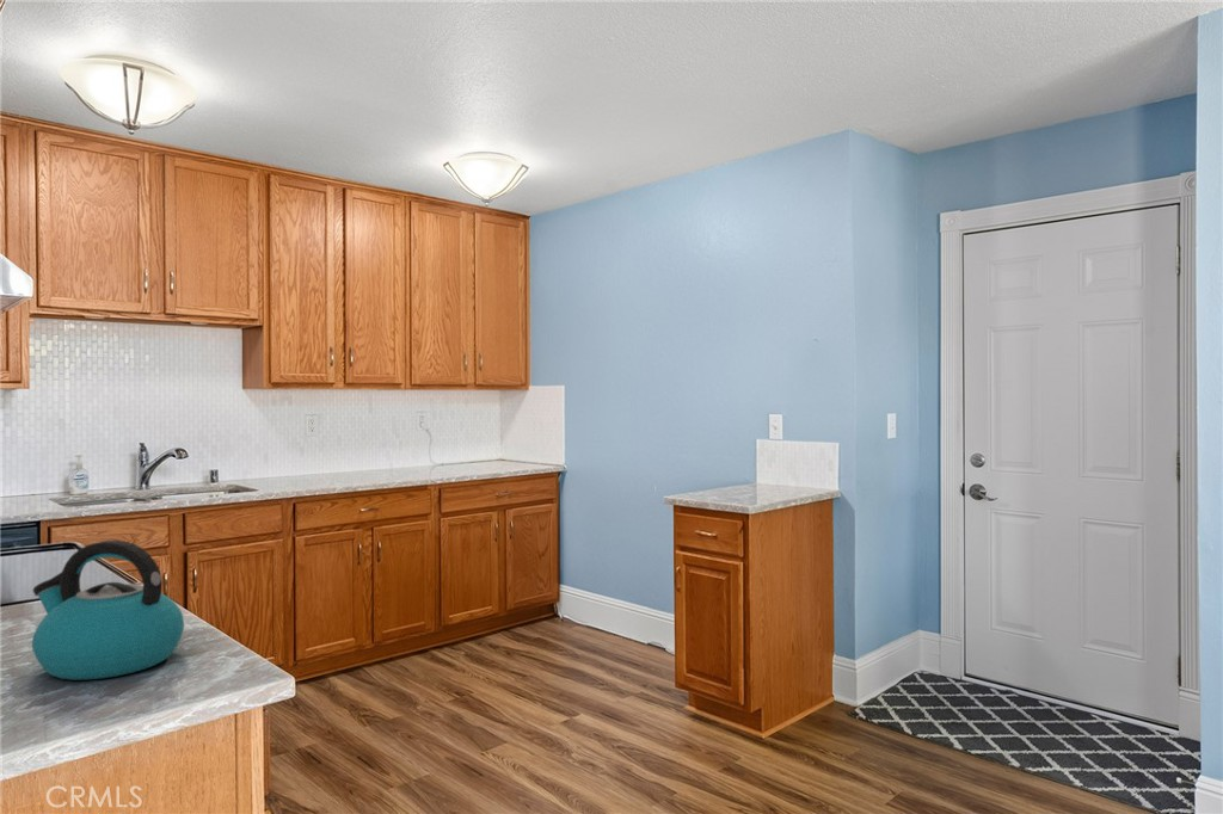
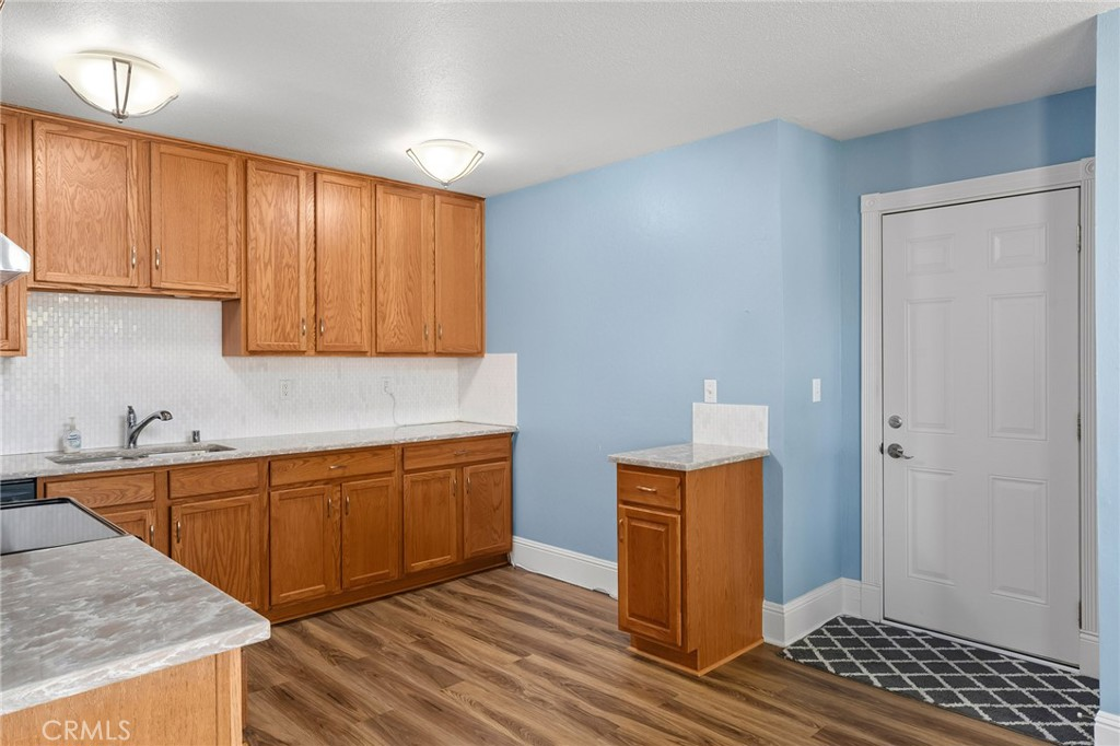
- kettle [31,539,185,680]
